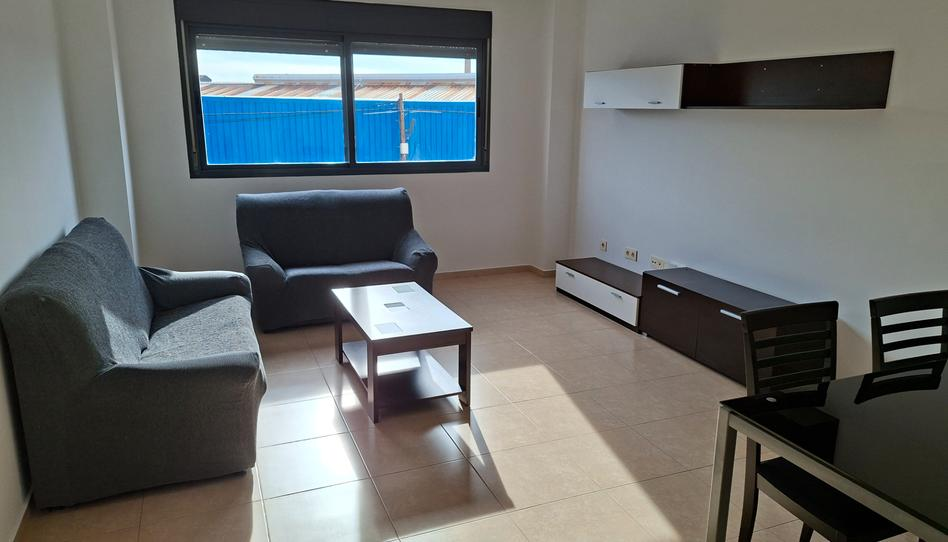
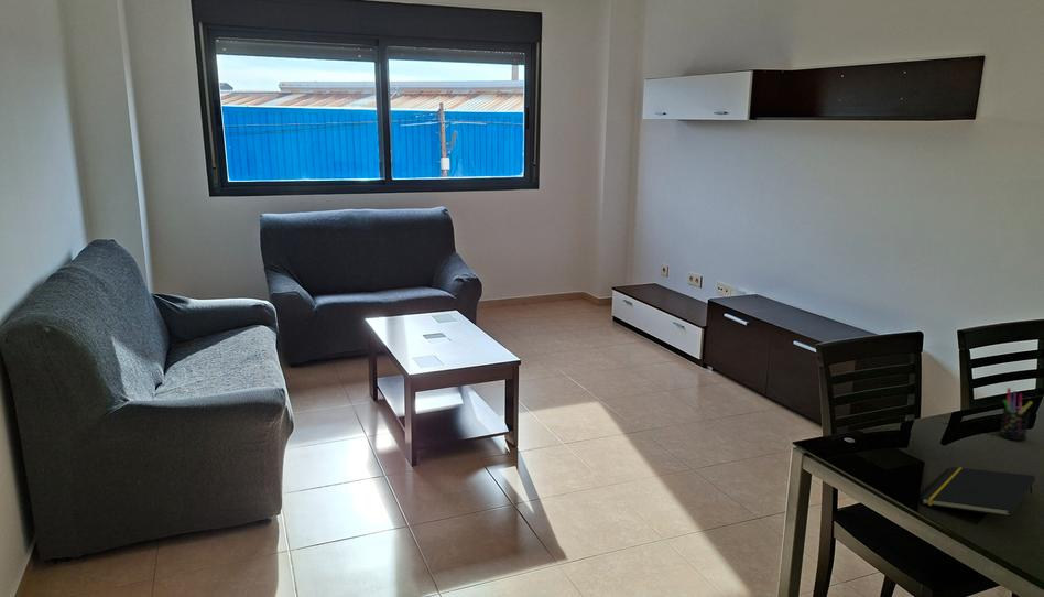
+ notepad [921,466,1036,518]
+ pen holder [998,387,1034,442]
